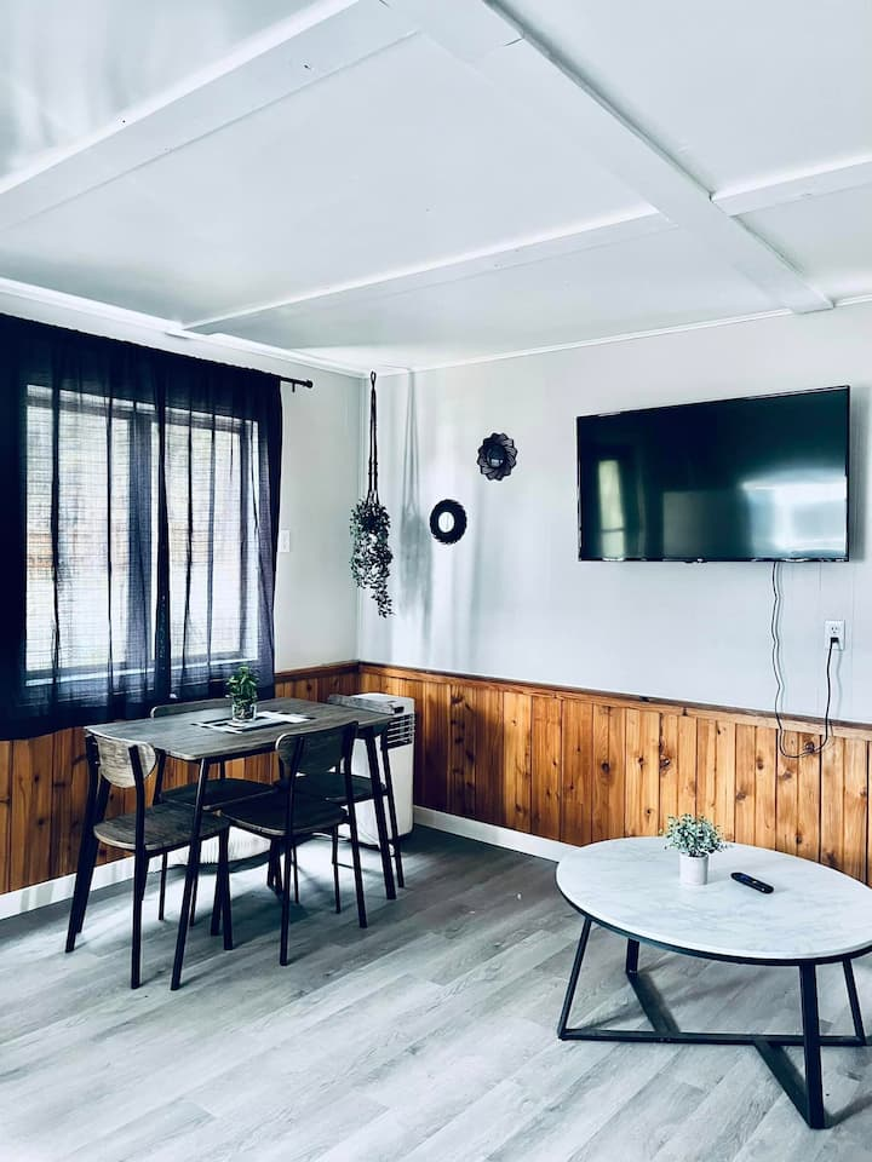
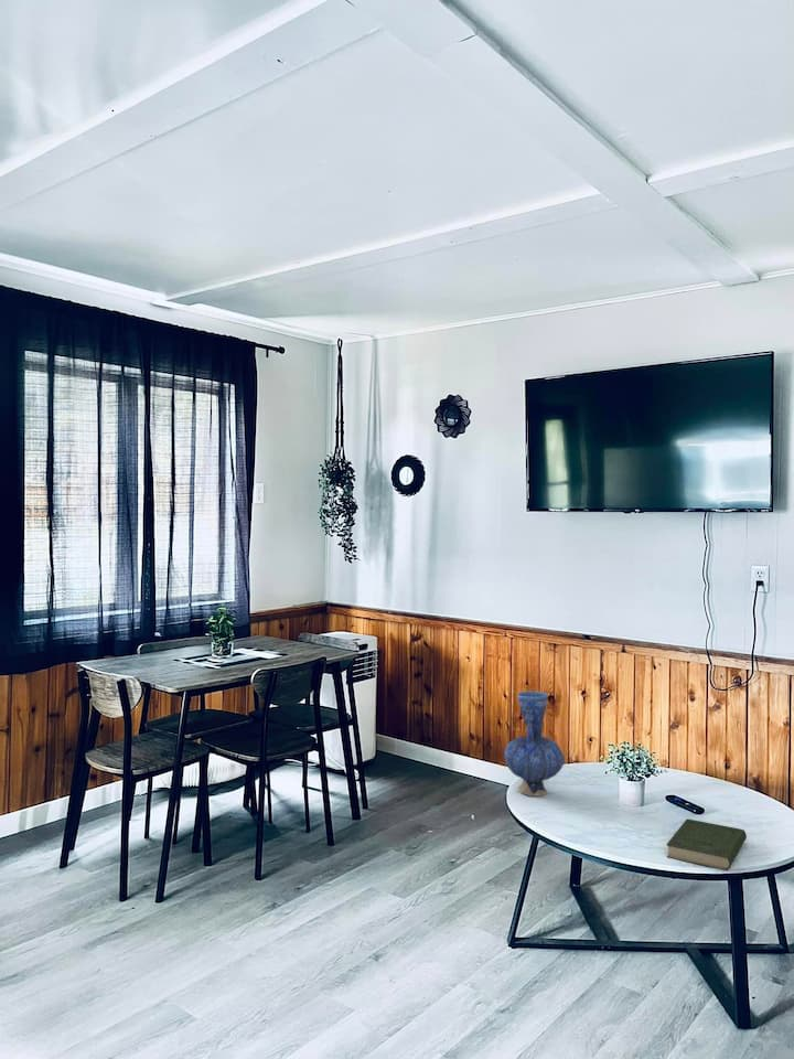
+ book [666,817,748,871]
+ vase [503,689,566,798]
